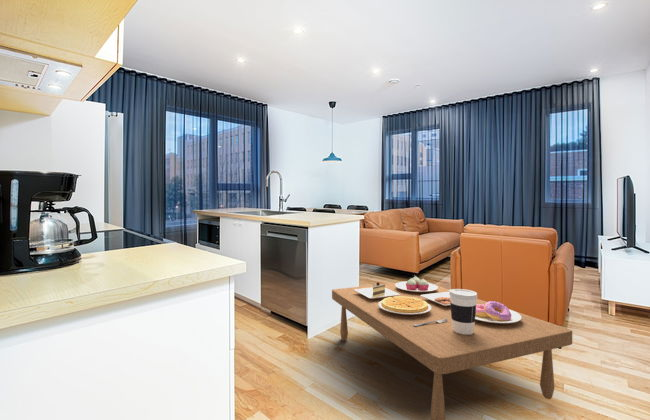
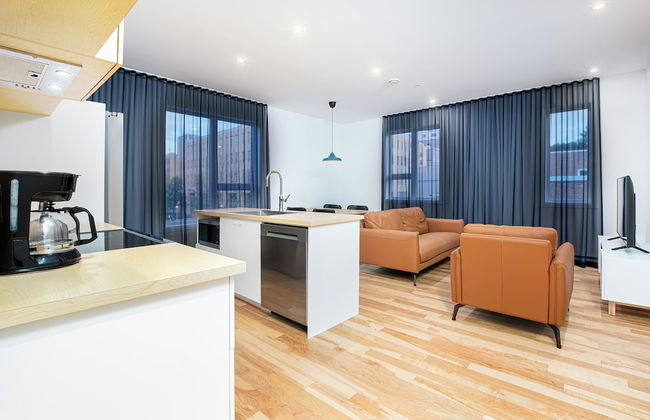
- coffee table [331,275,573,420]
